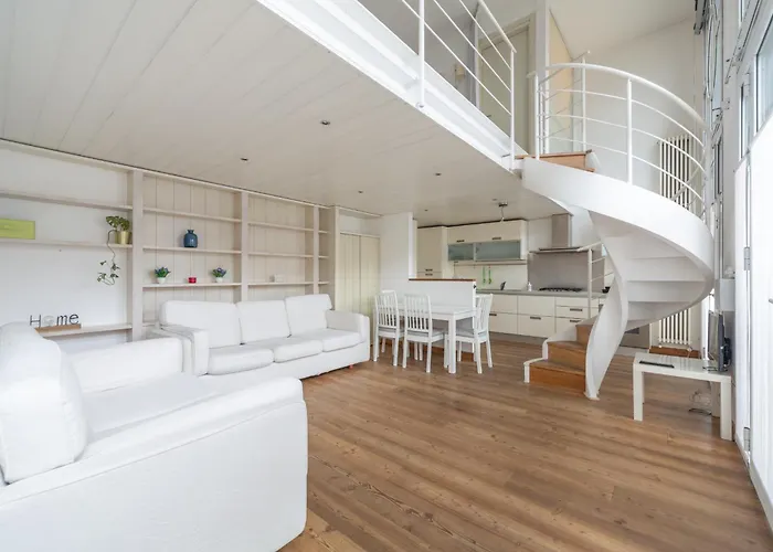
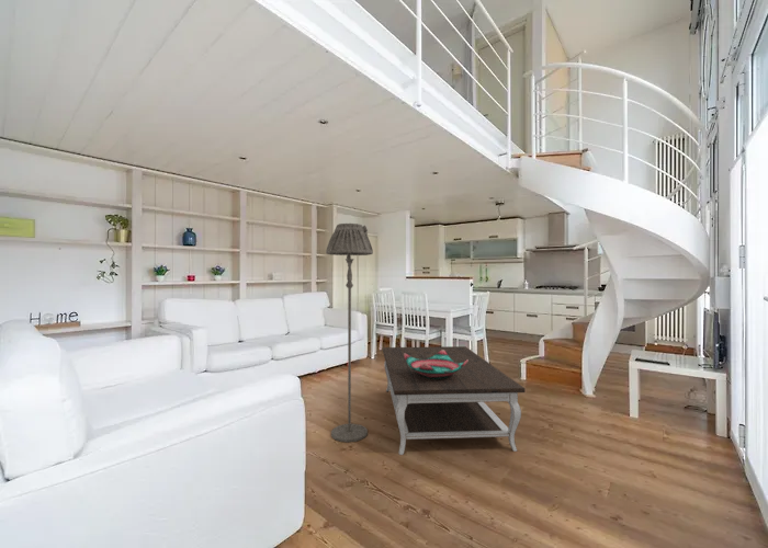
+ decorative bowl [404,350,468,379]
+ floor lamp [325,222,374,443]
+ coffee table [382,345,526,456]
